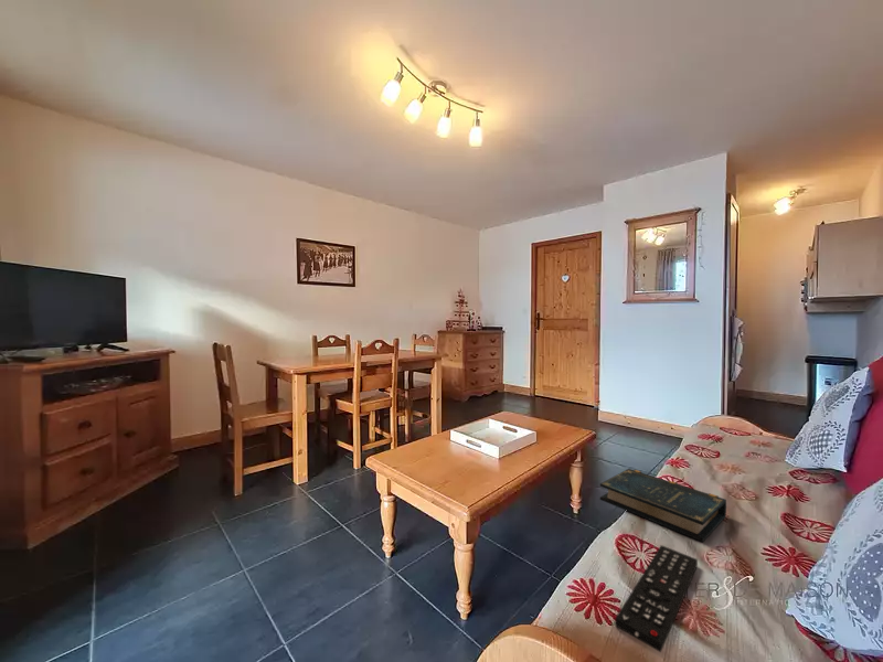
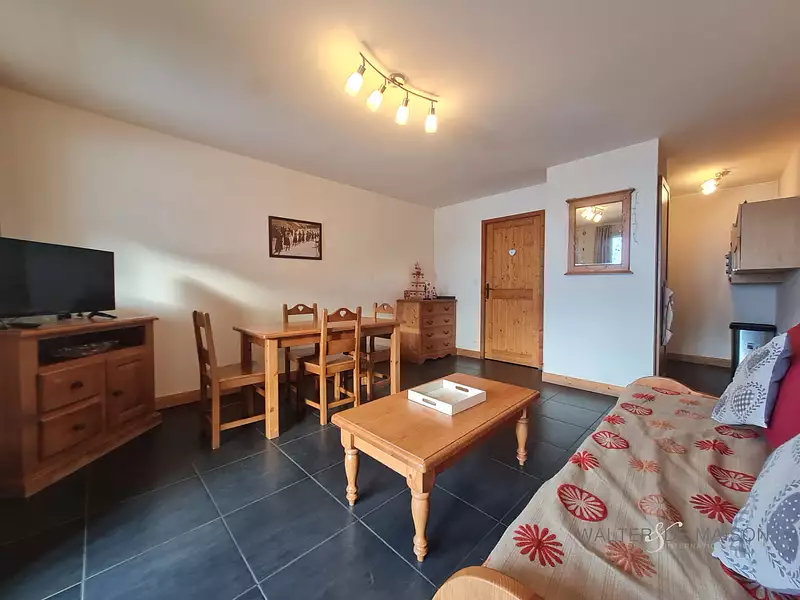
- remote control [614,544,699,653]
- book [599,468,727,543]
